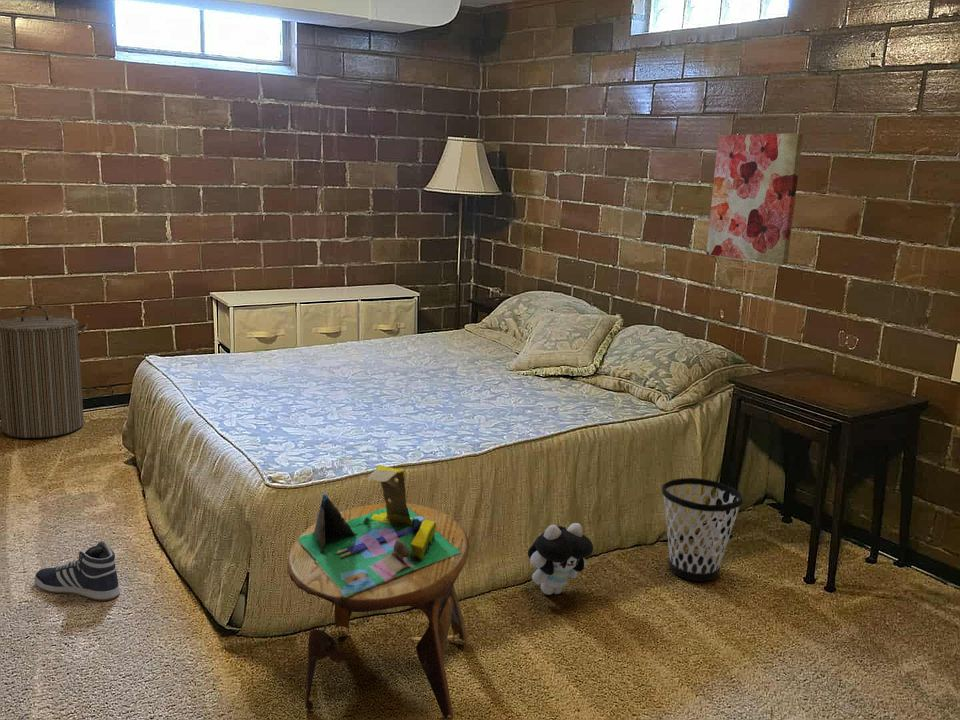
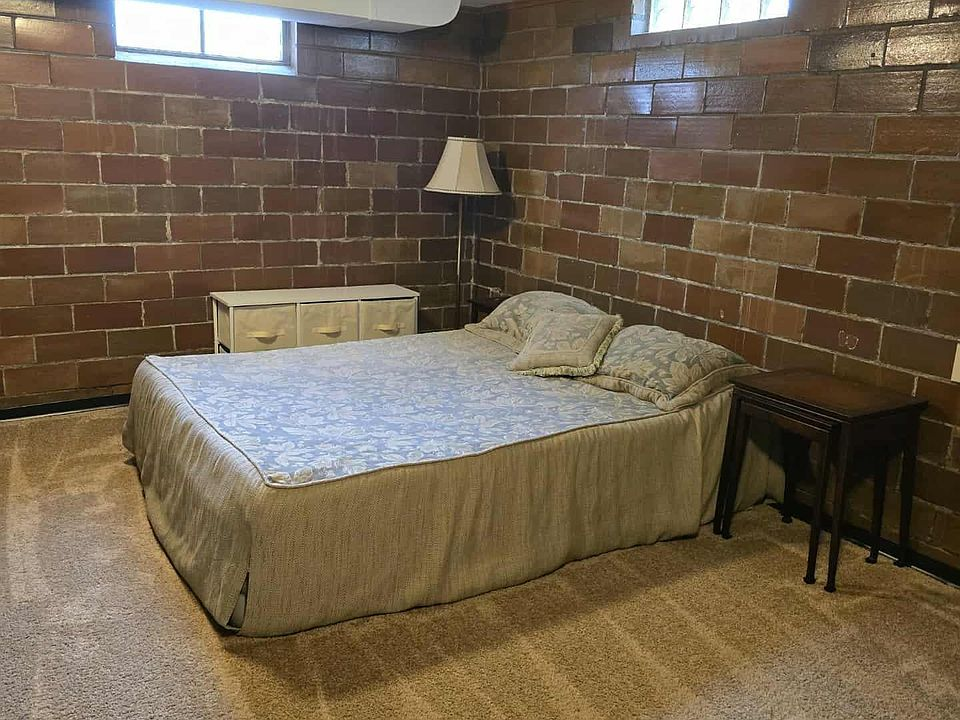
- wall art [706,132,804,265]
- laundry hamper [0,304,89,439]
- plush toy [527,522,594,596]
- wastebasket [661,477,743,582]
- side table [286,464,470,720]
- sneaker [33,540,121,602]
